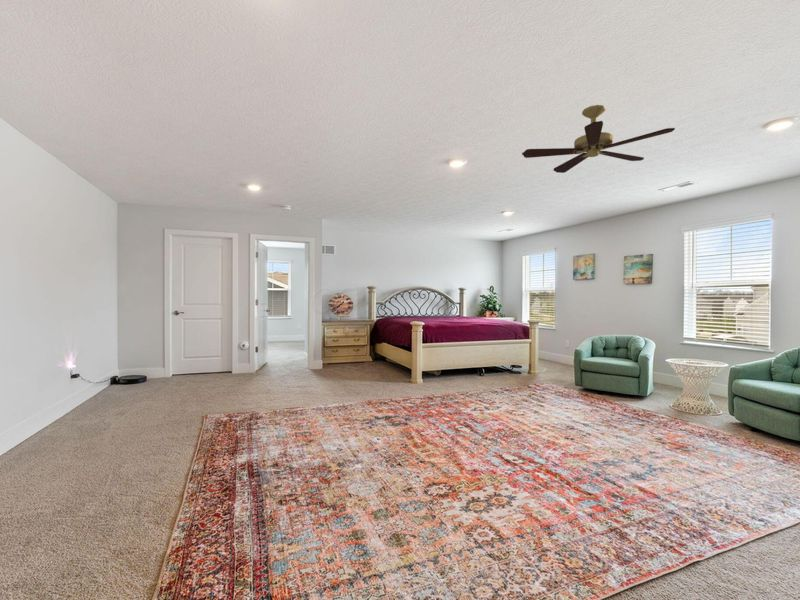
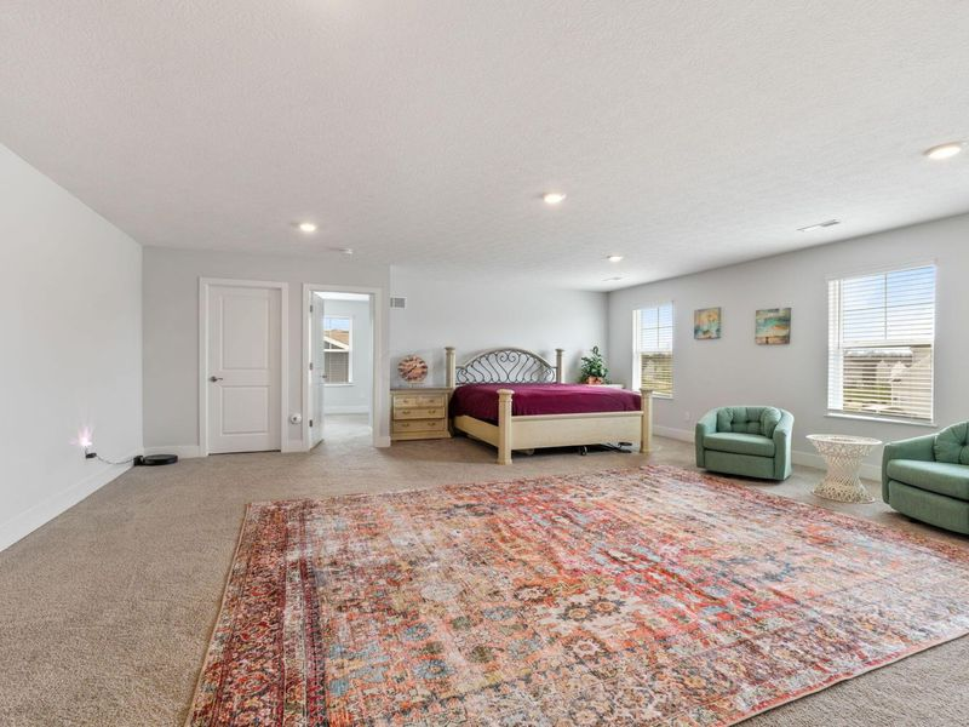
- ceiling fan [521,104,676,174]
